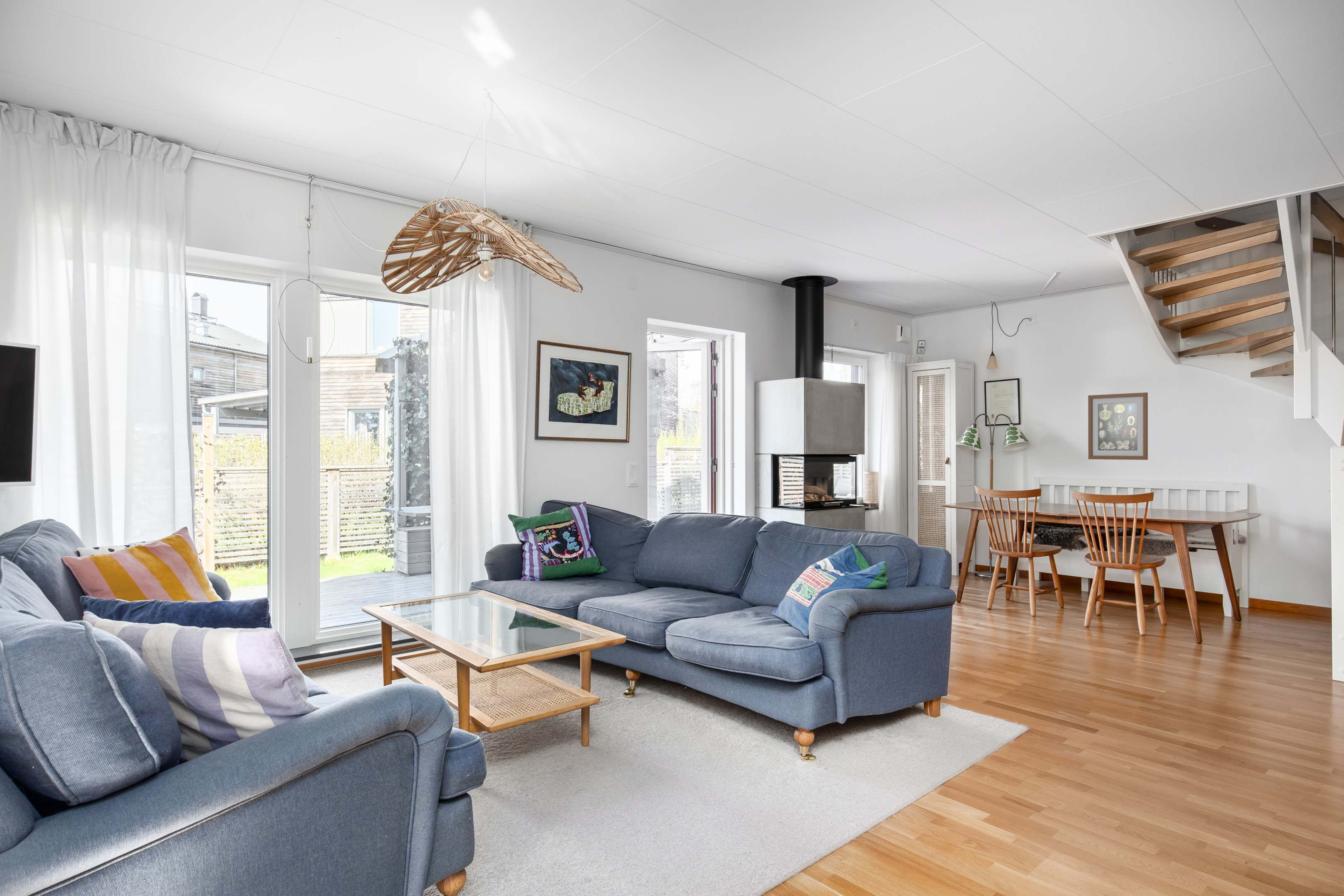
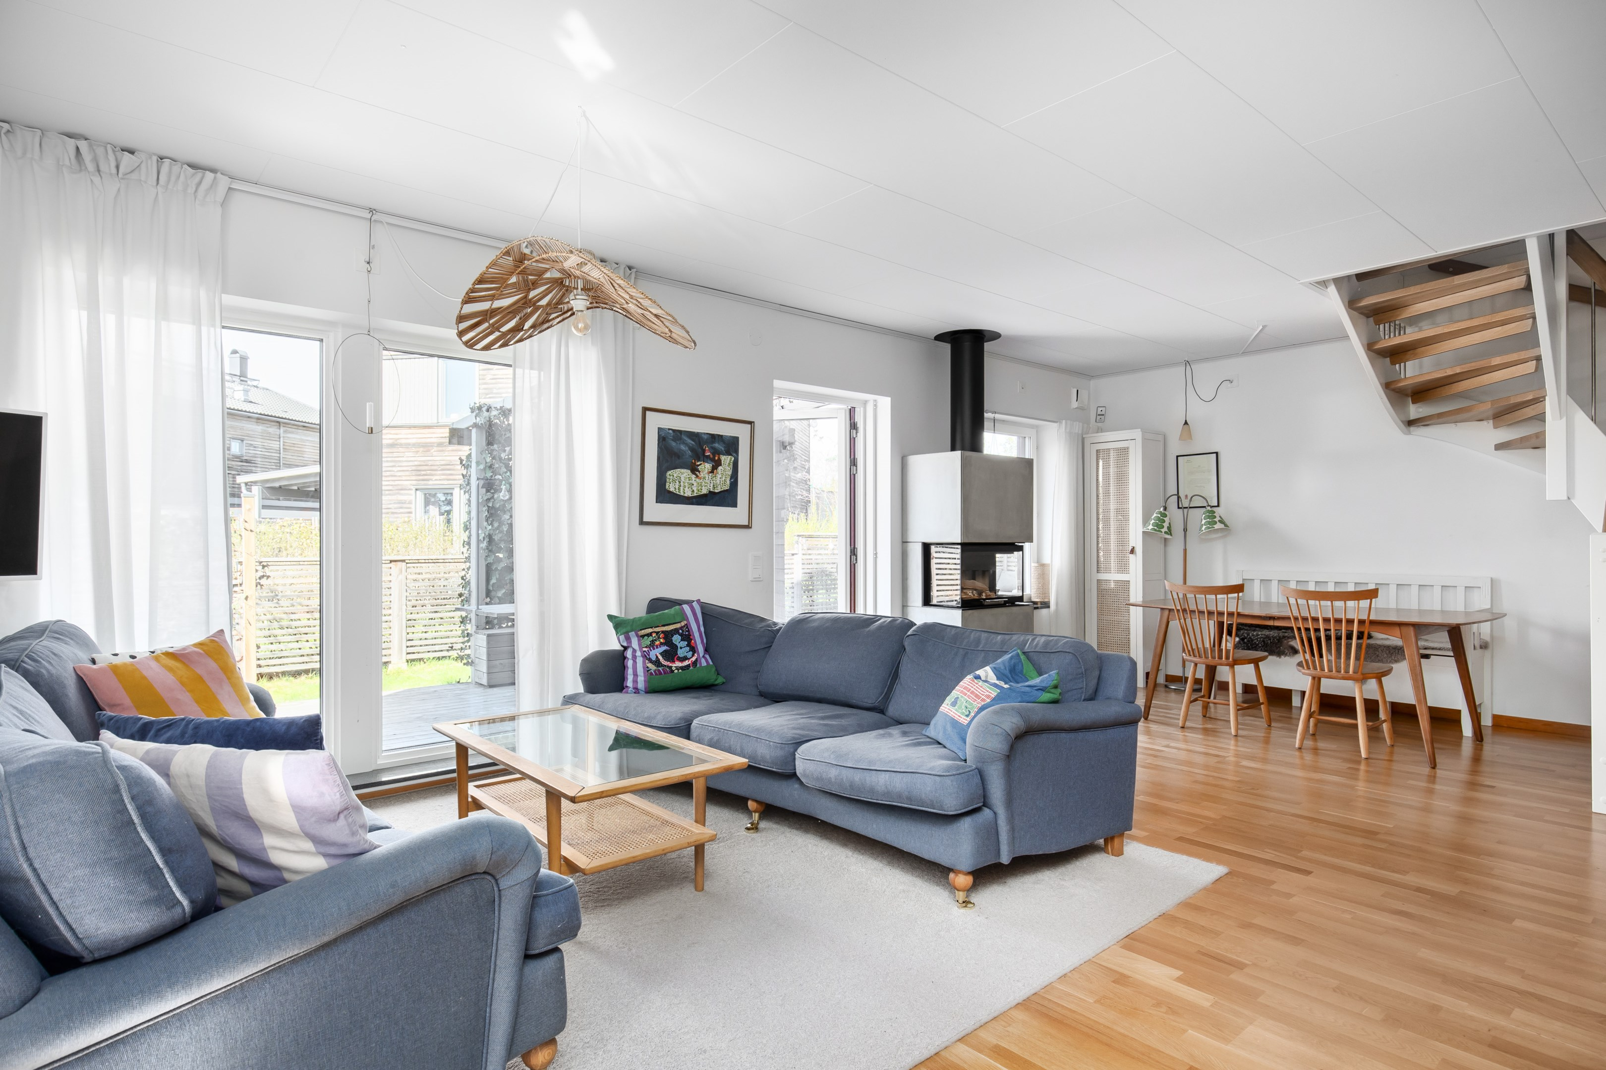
- wall art [1088,392,1148,460]
